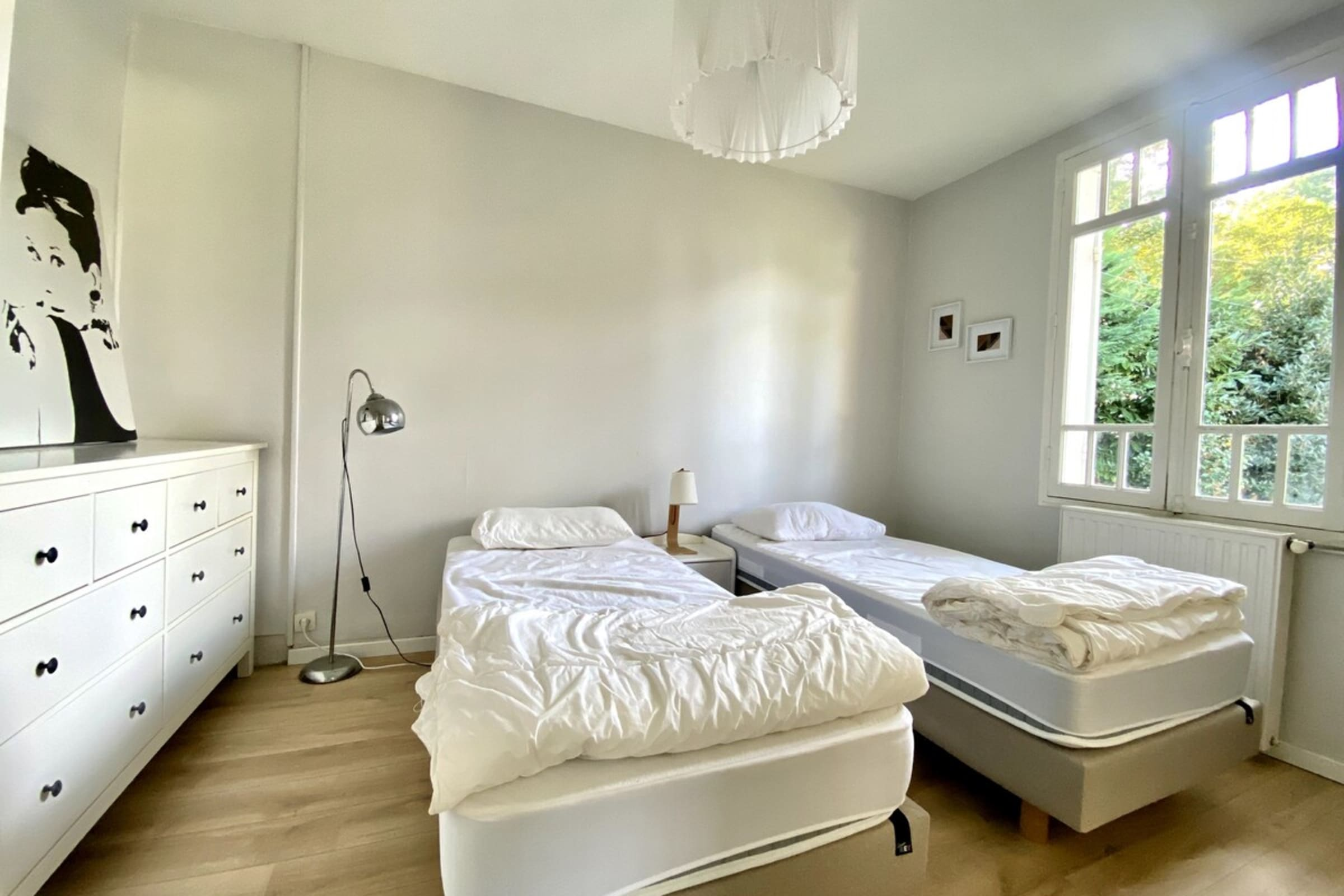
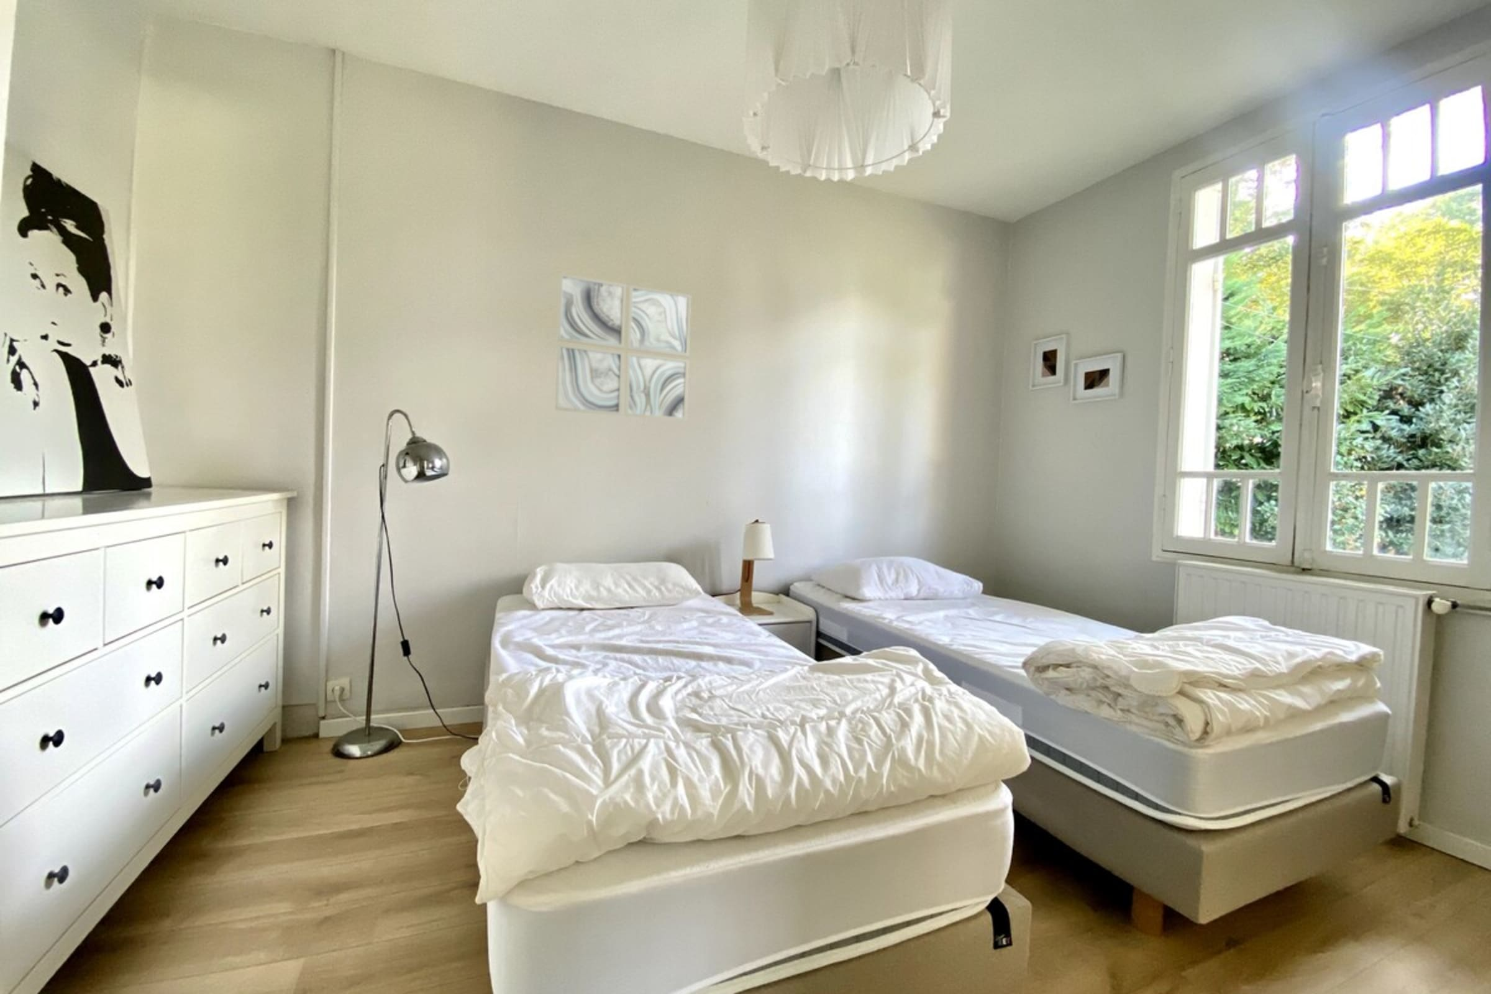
+ wall art [555,273,691,422]
